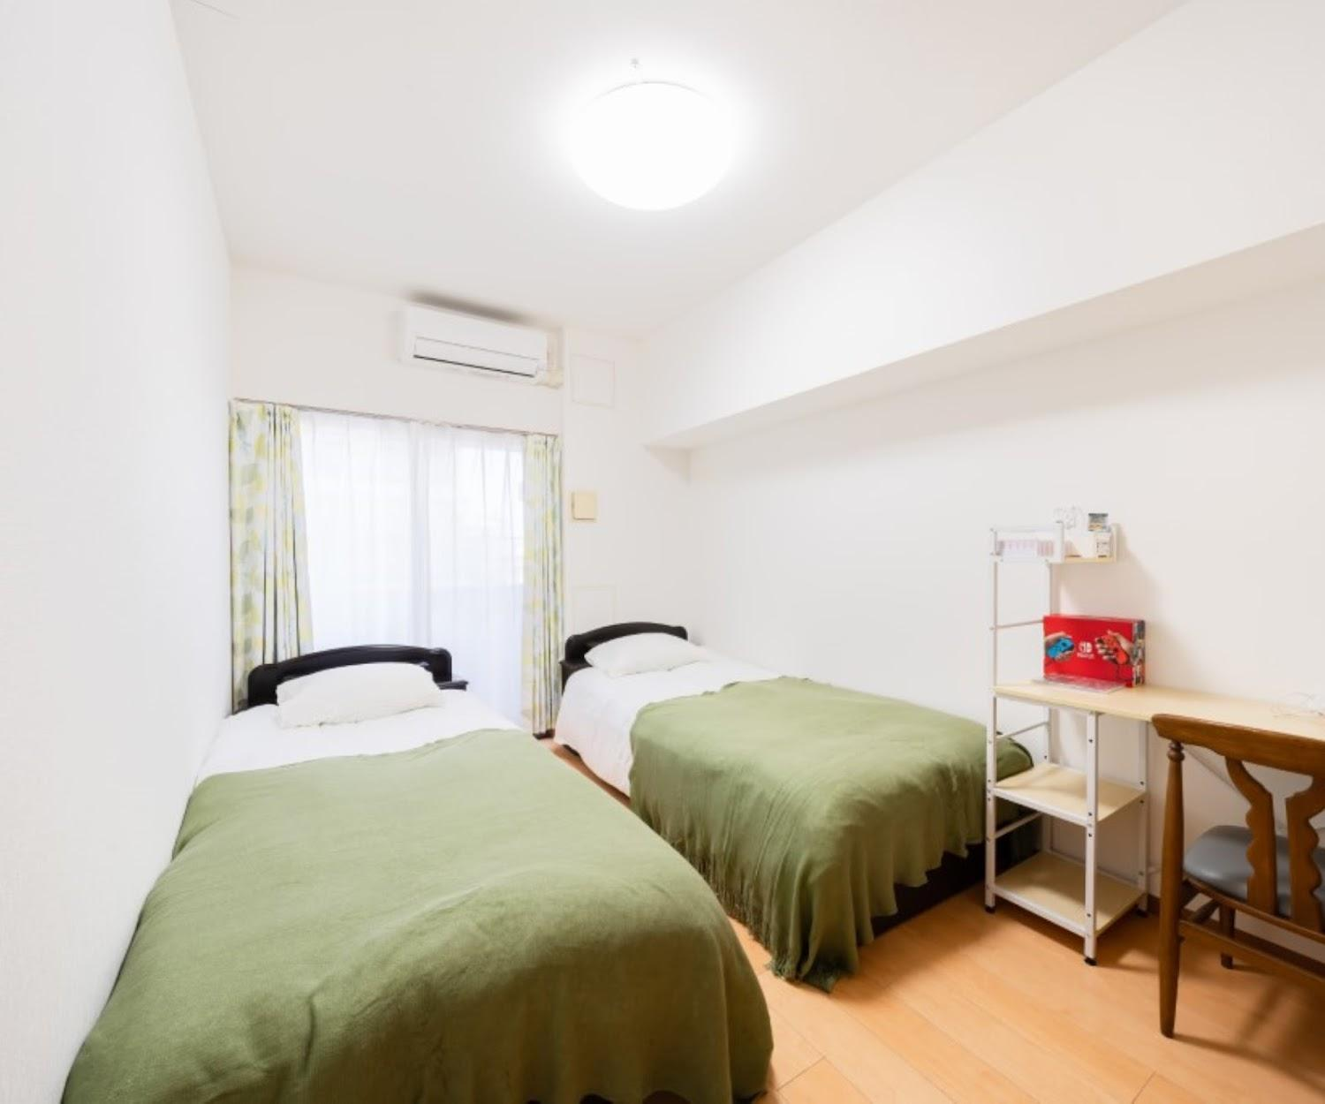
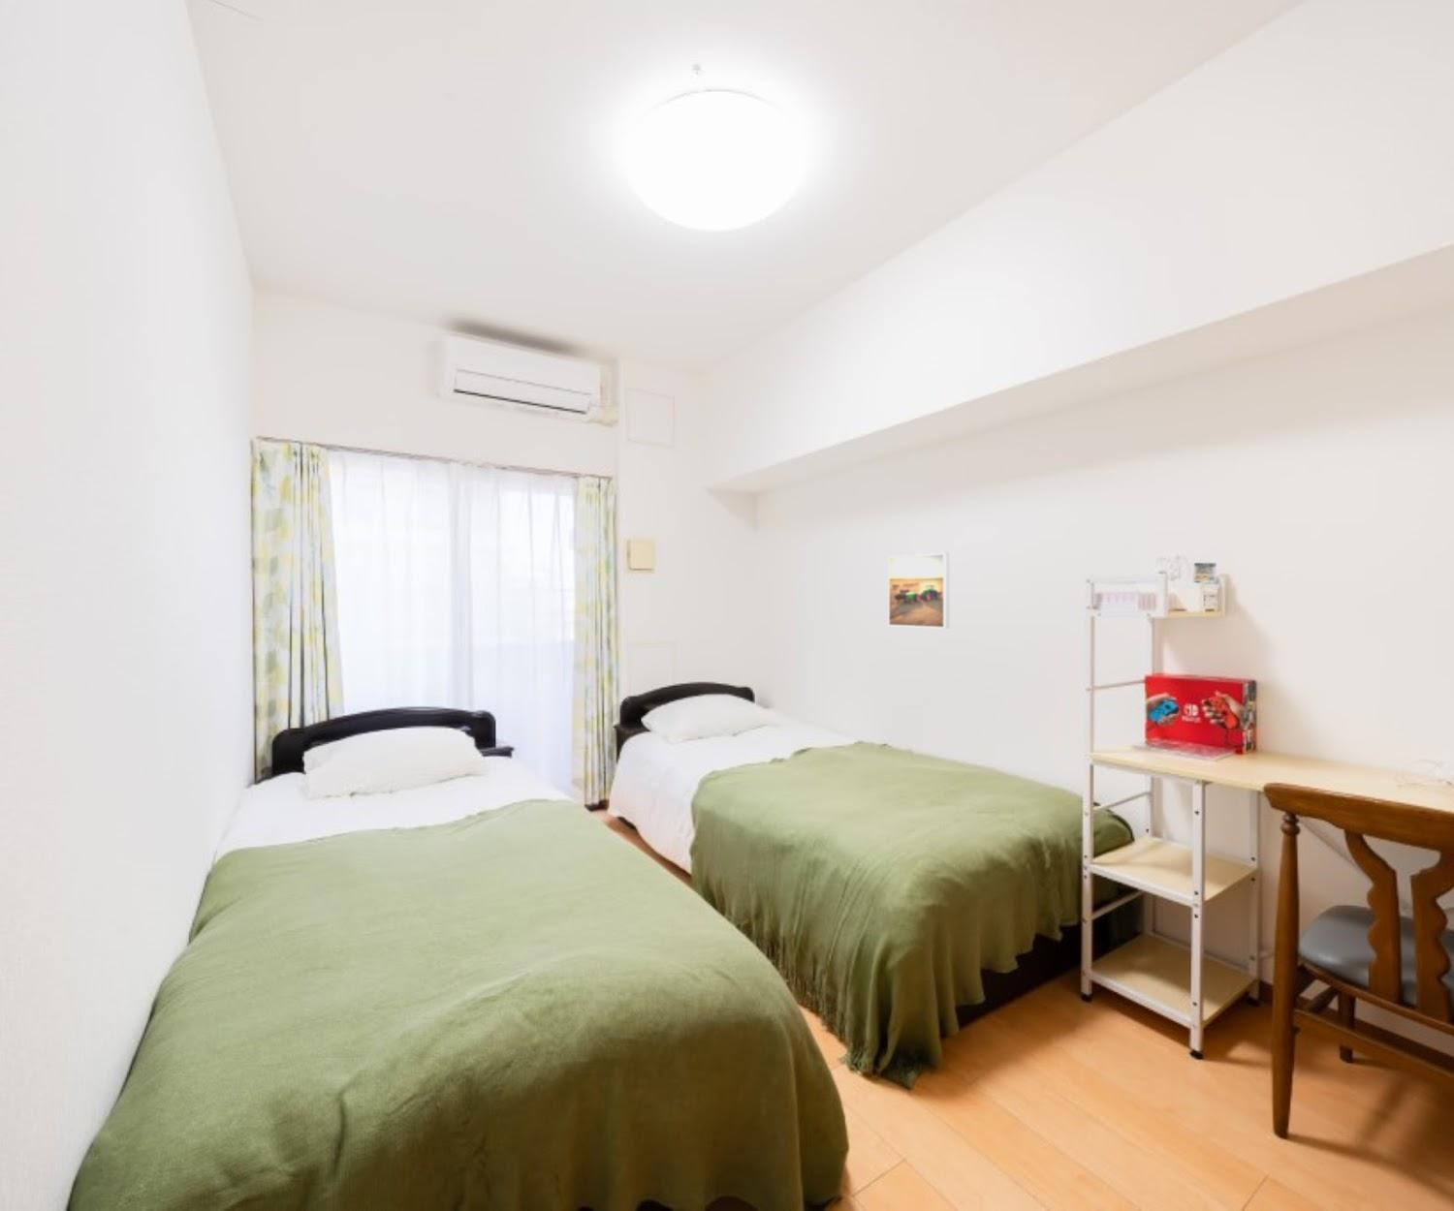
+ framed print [886,552,950,630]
